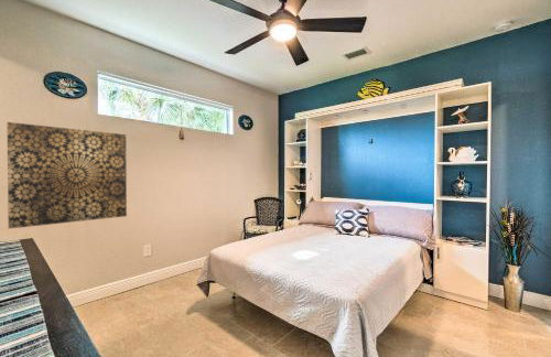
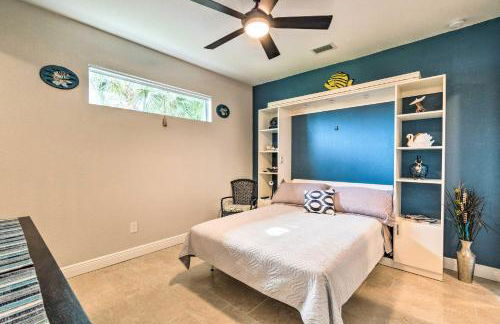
- wall art [6,121,128,229]
